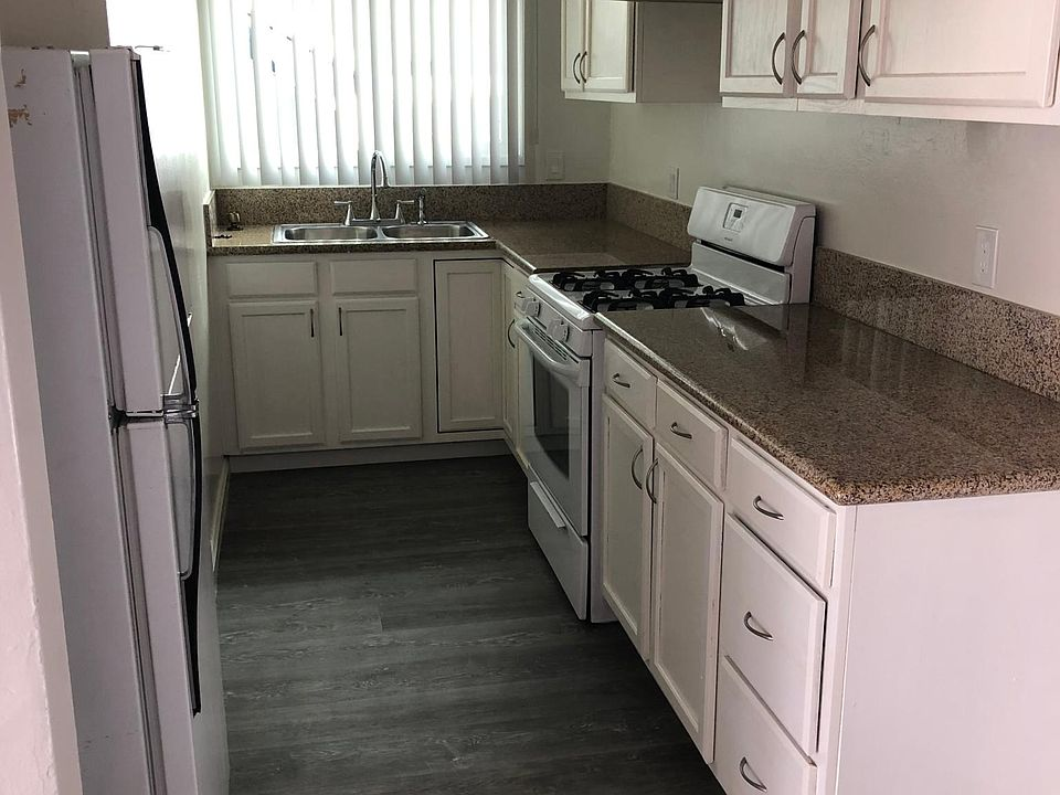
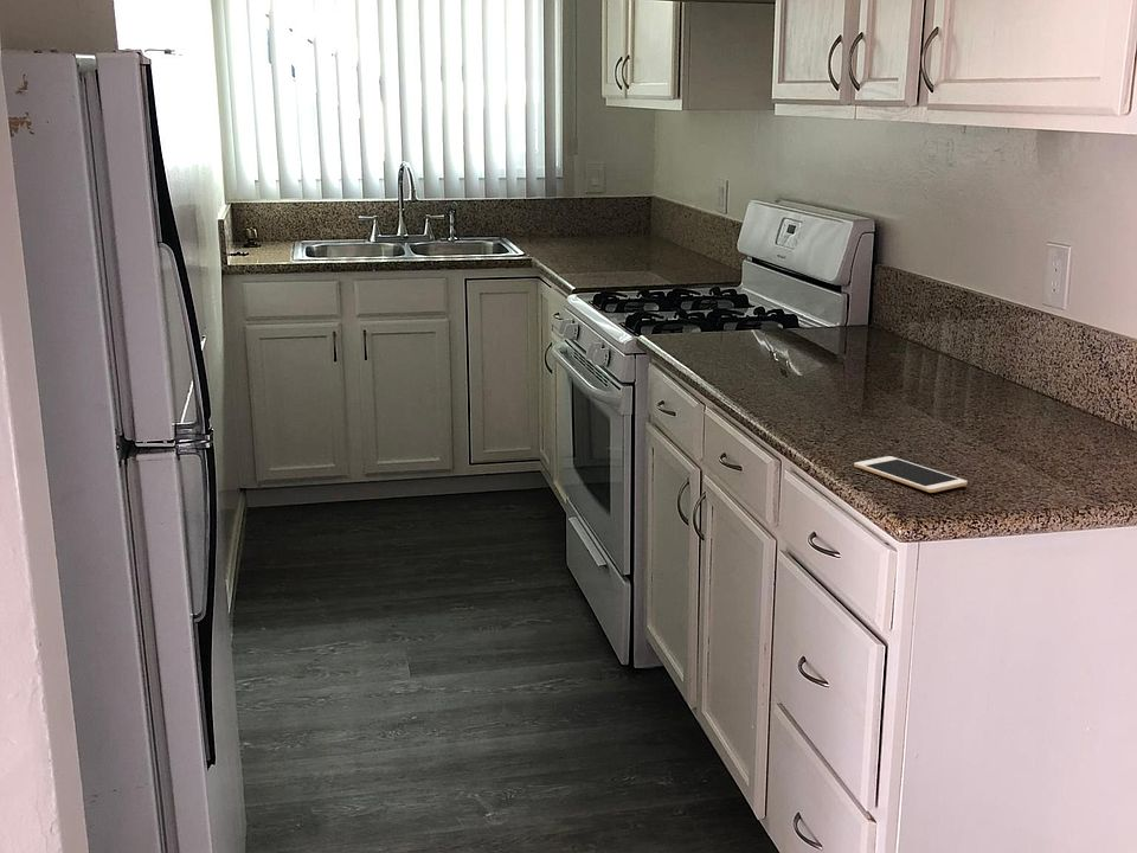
+ cell phone [853,455,969,494]
